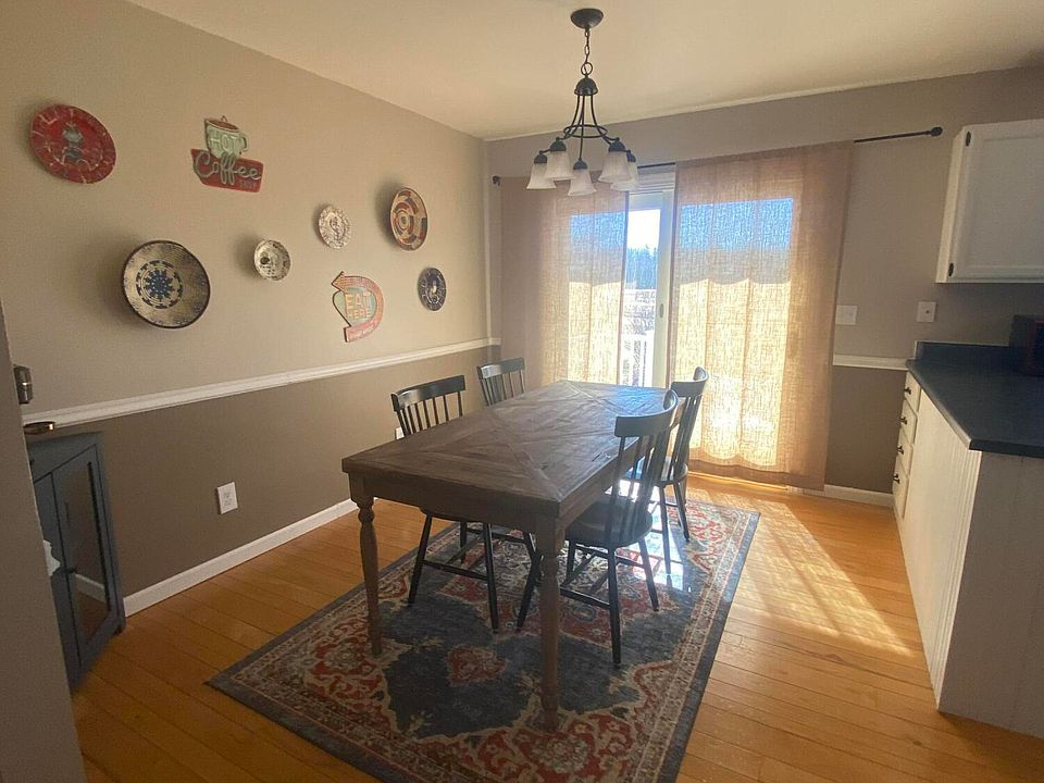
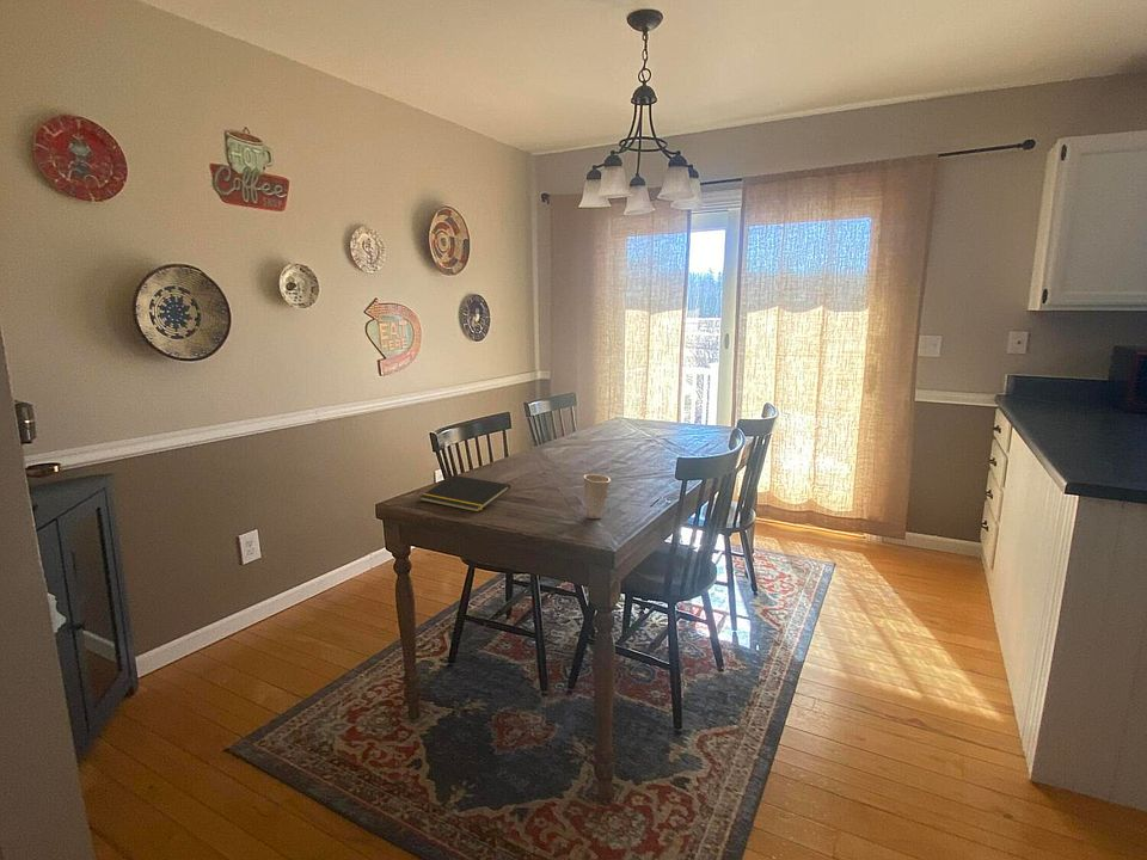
+ notepad [418,474,511,514]
+ cup [582,473,612,520]
